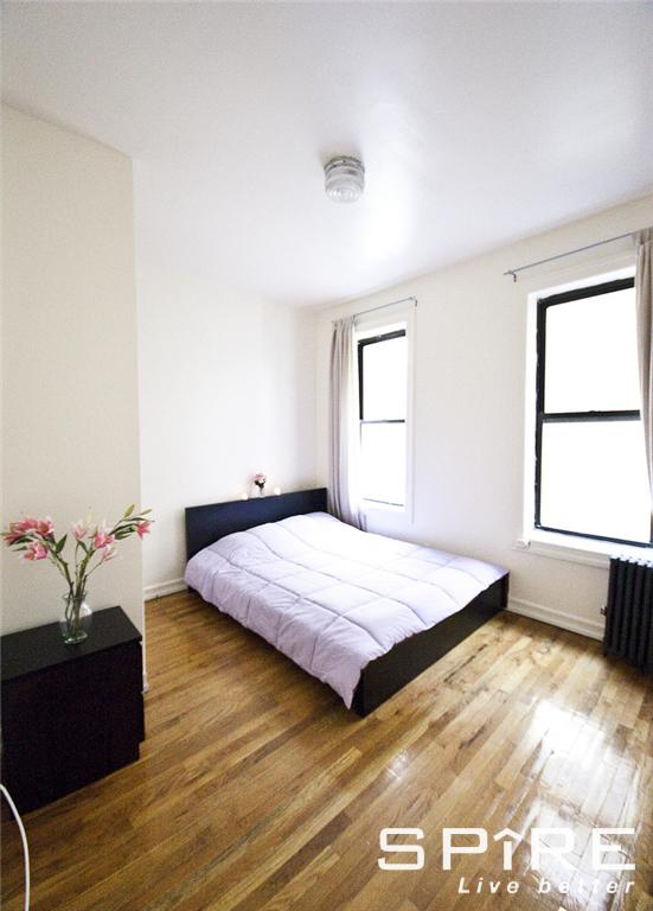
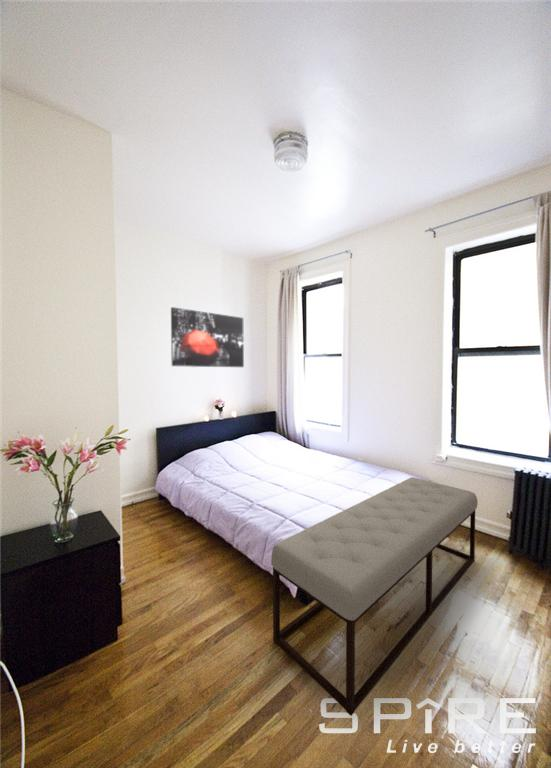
+ wall art [170,306,245,368]
+ bench [270,476,479,717]
